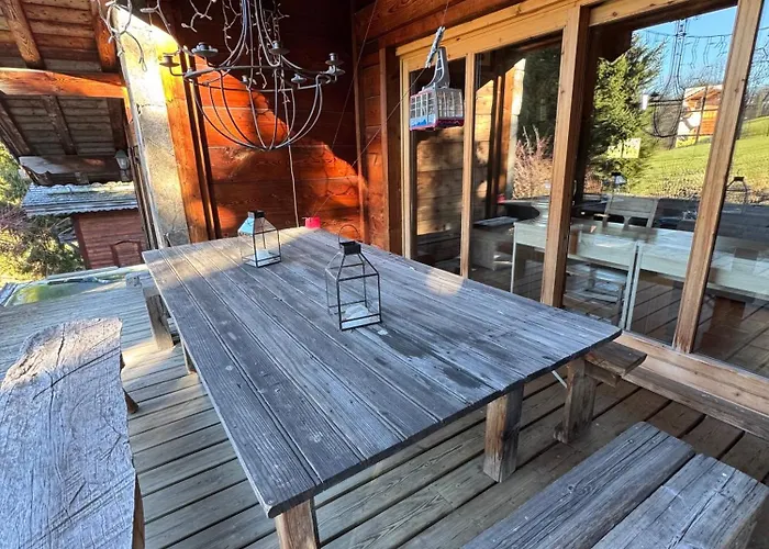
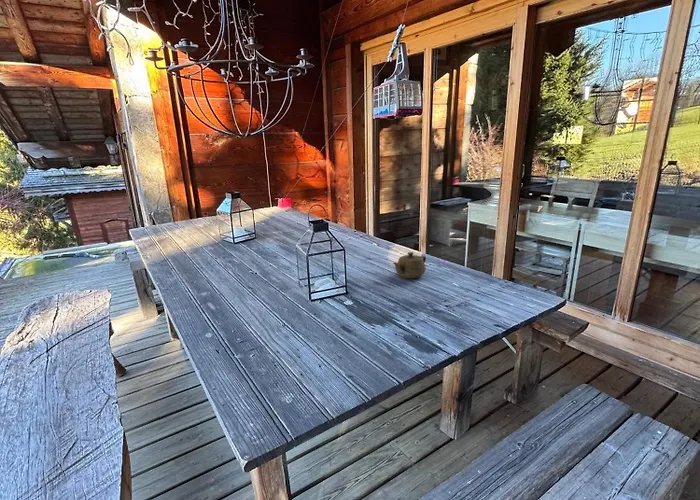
+ teapot [392,251,427,279]
